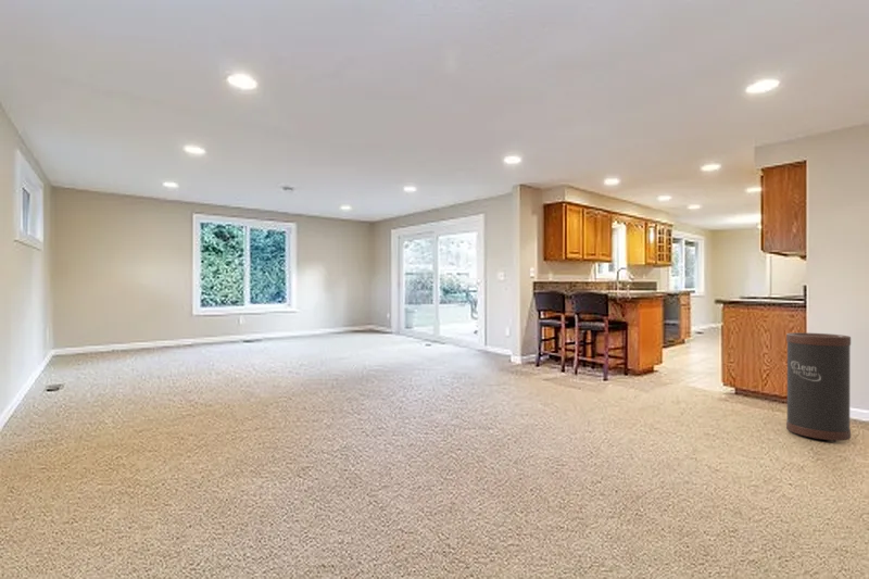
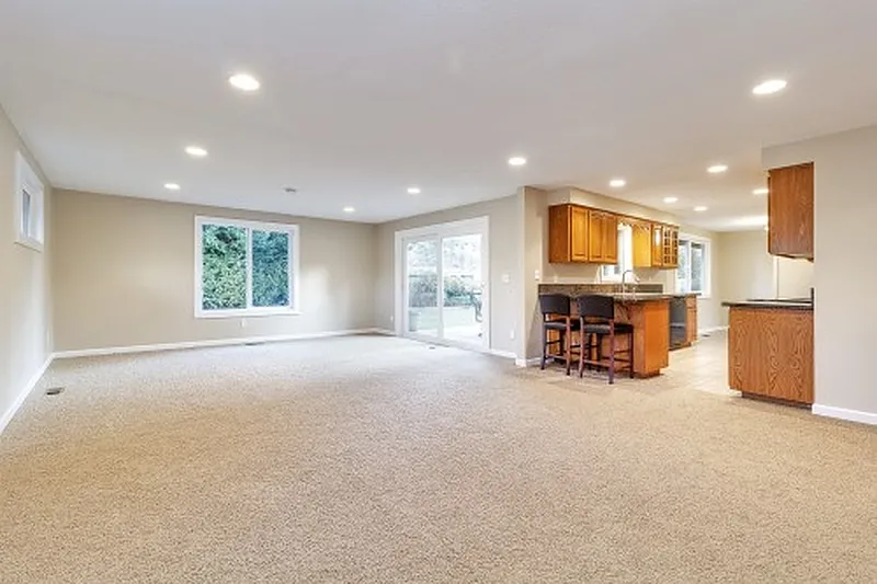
- trash can [785,331,852,443]
